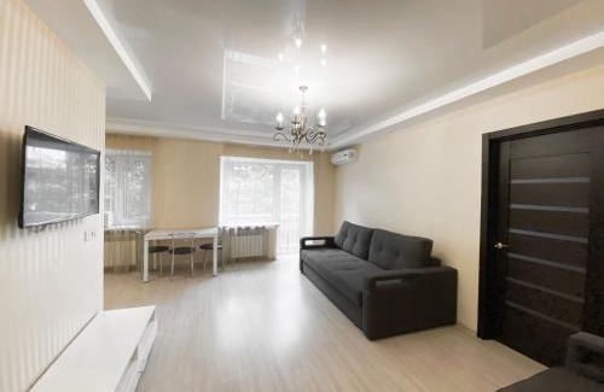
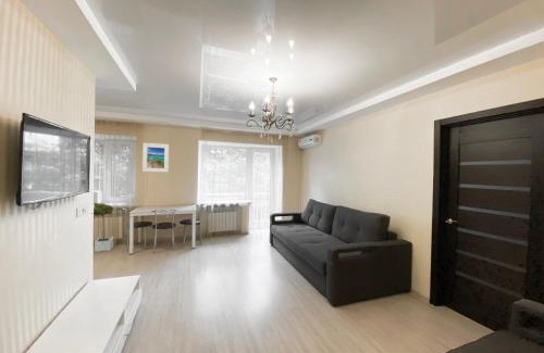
+ potted tree [92,201,115,253]
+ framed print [141,142,170,174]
